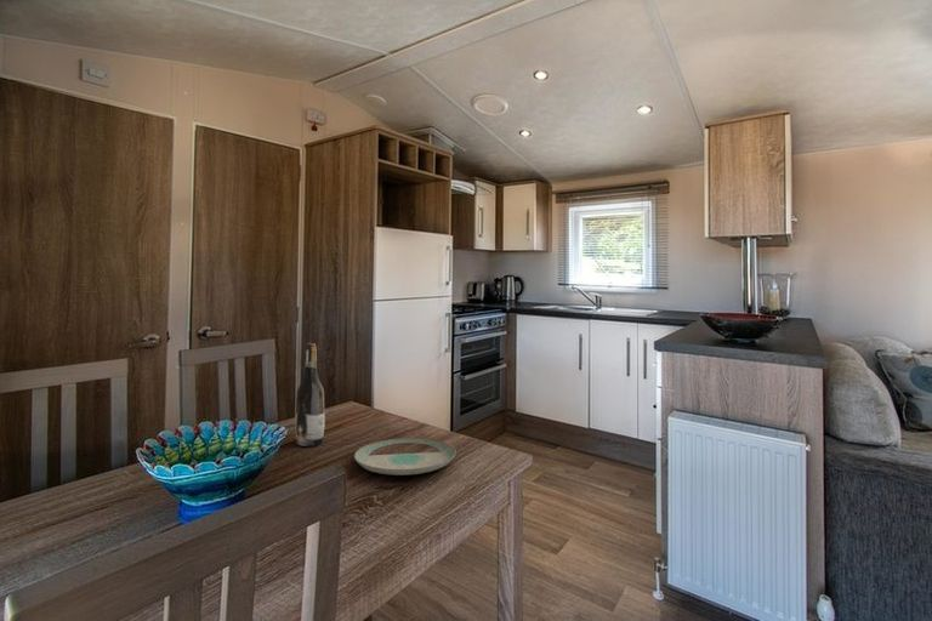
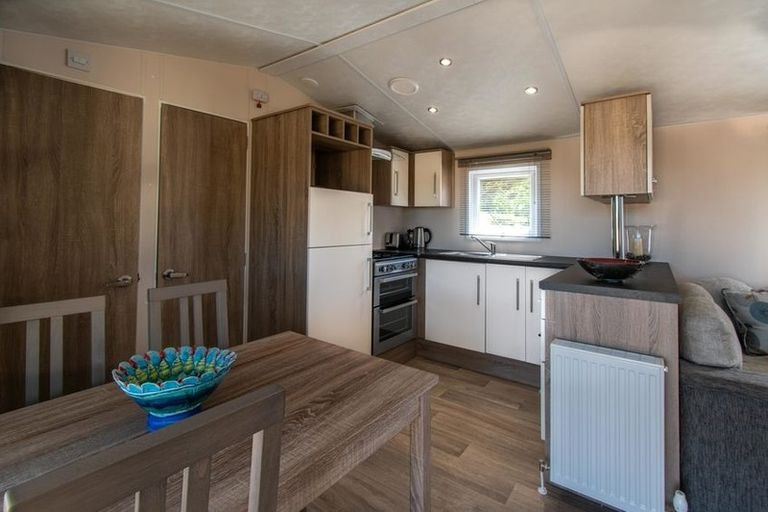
- wine bottle [295,342,325,448]
- plate [353,437,458,477]
